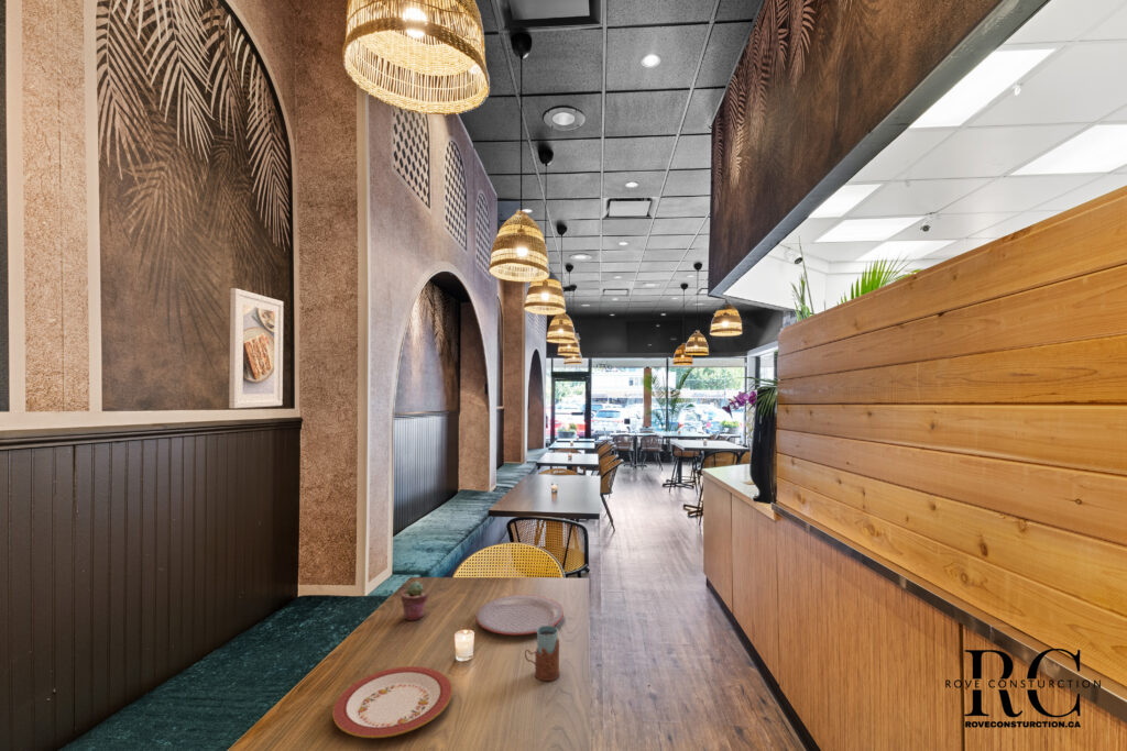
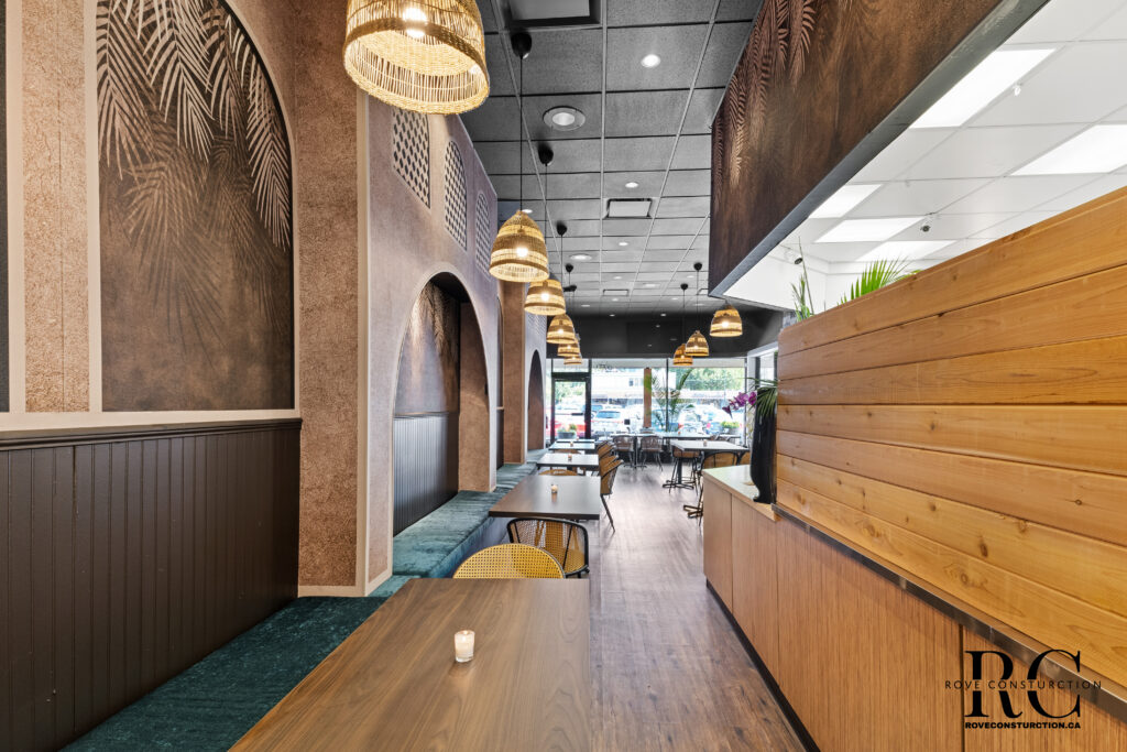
- plate [331,665,453,739]
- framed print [228,287,284,409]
- potted succulent [400,581,429,621]
- plate [474,594,565,636]
- drinking glass [524,626,560,682]
